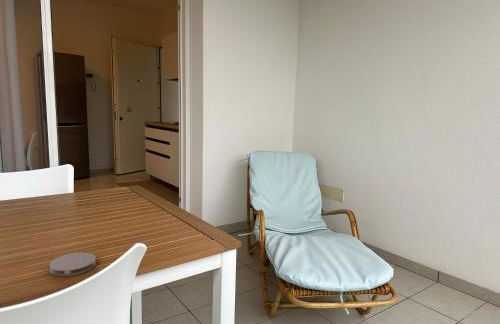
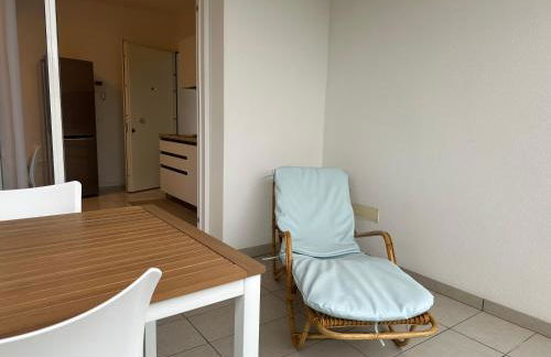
- coaster [48,251,97,277]
